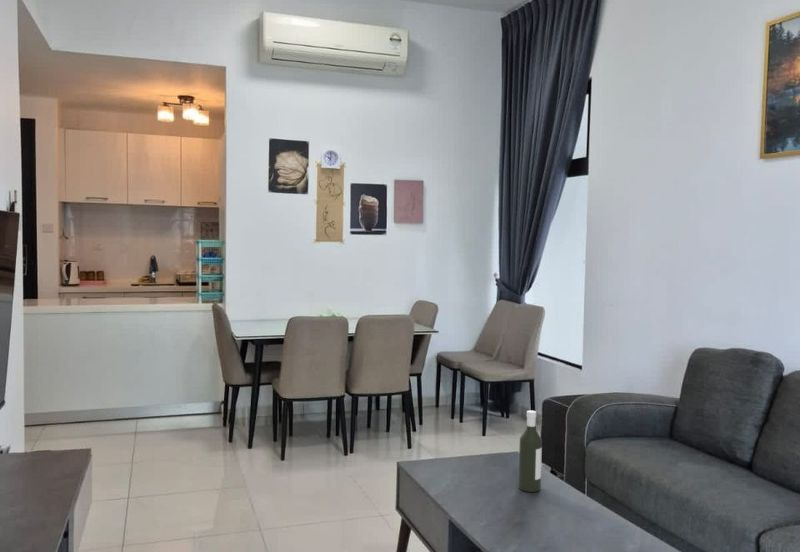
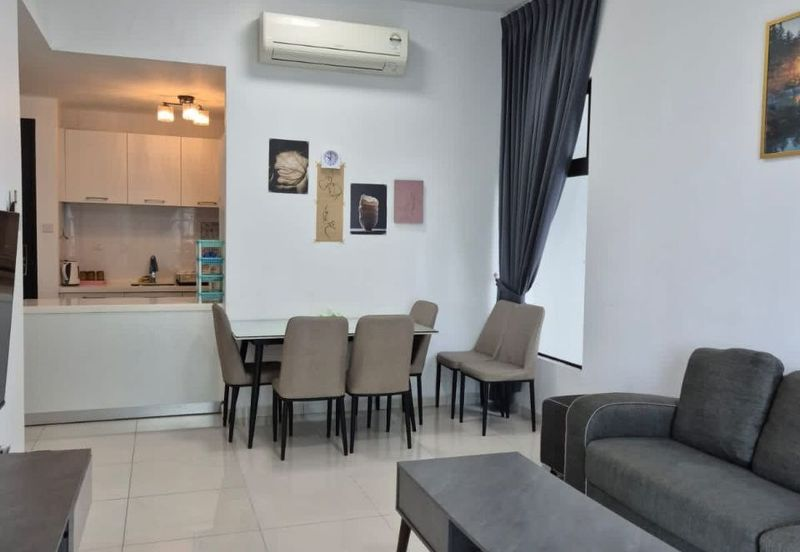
- bottle [518,409,543,493]
